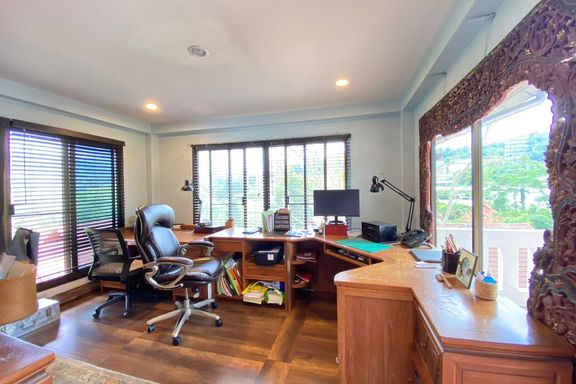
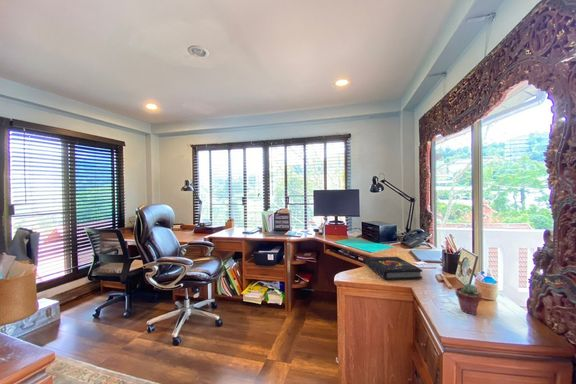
+ book [364,256,423,281]
+ potted succulent [455,283,482,316]
